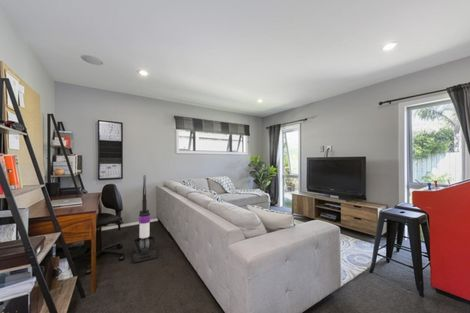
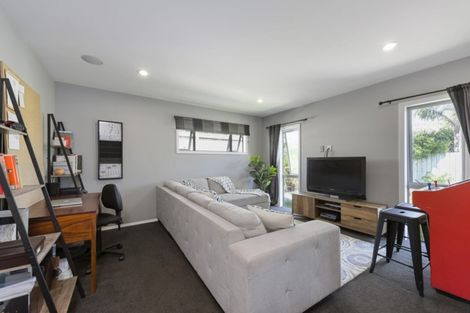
- vacuum cleaner [131,174,158,263]
